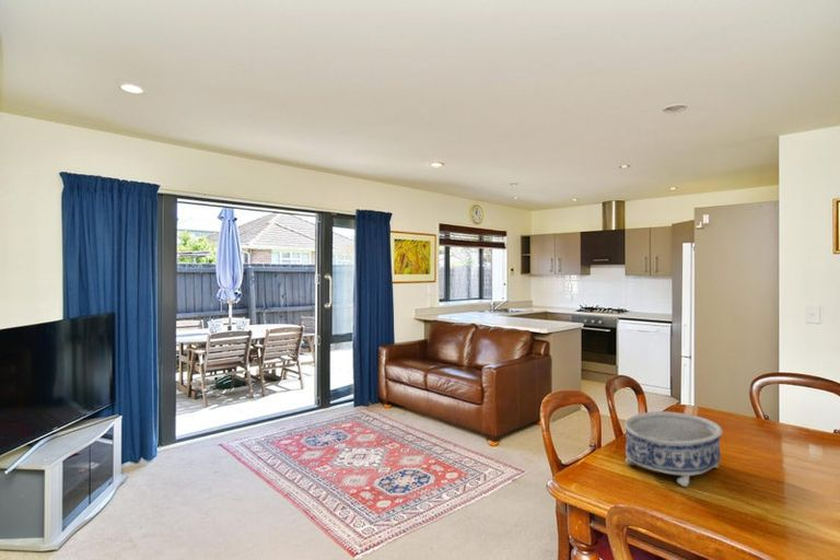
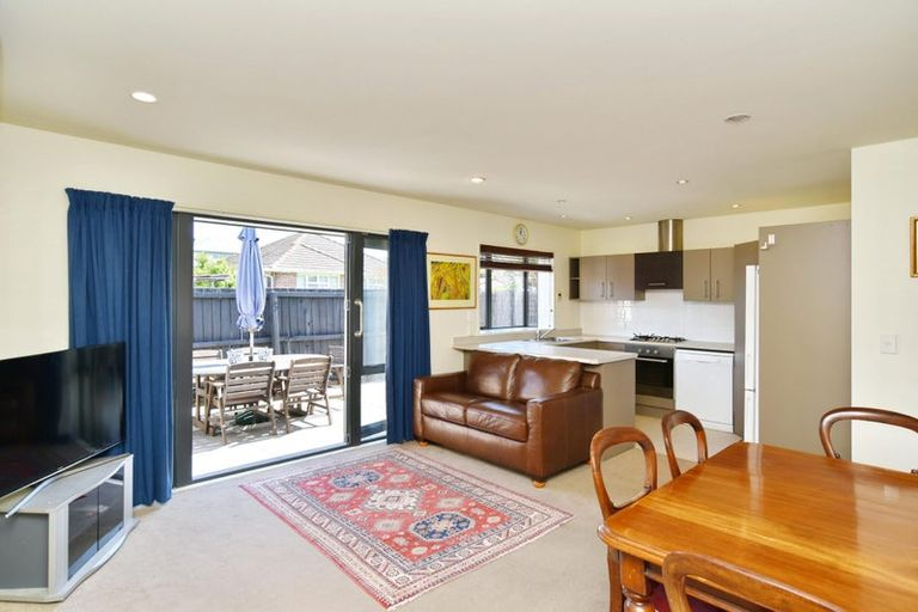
- decorative bowl [623,410,724,488]
